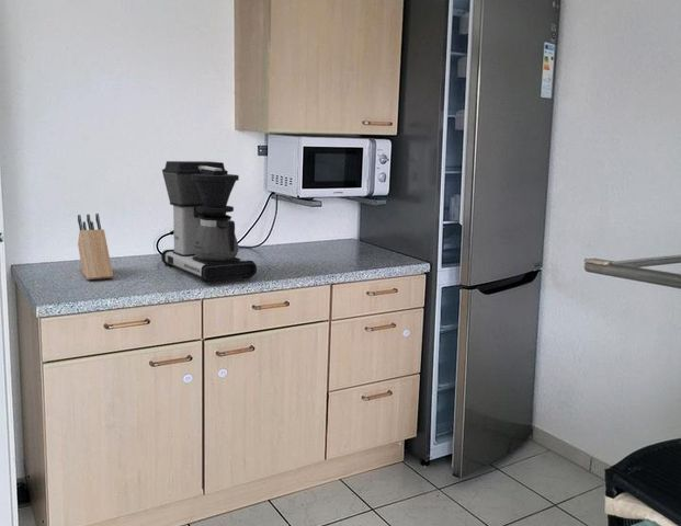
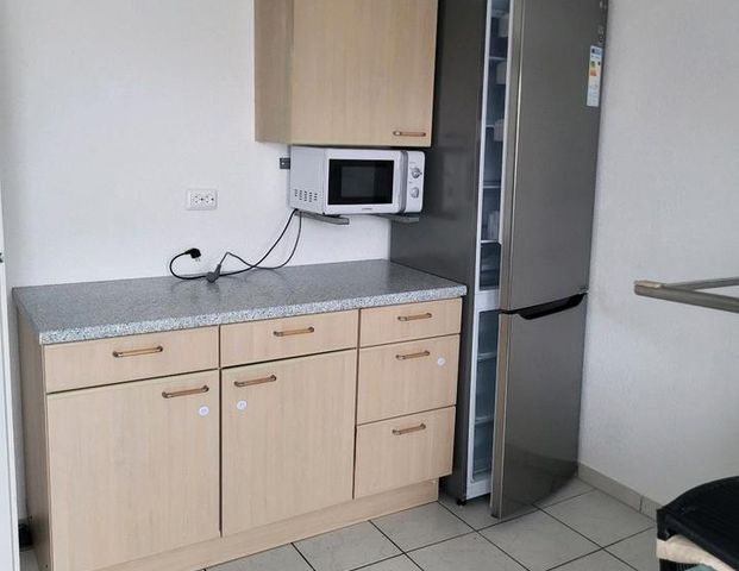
- coffee maker [160,160,258,284]
- knife block [77,213,114,281]
